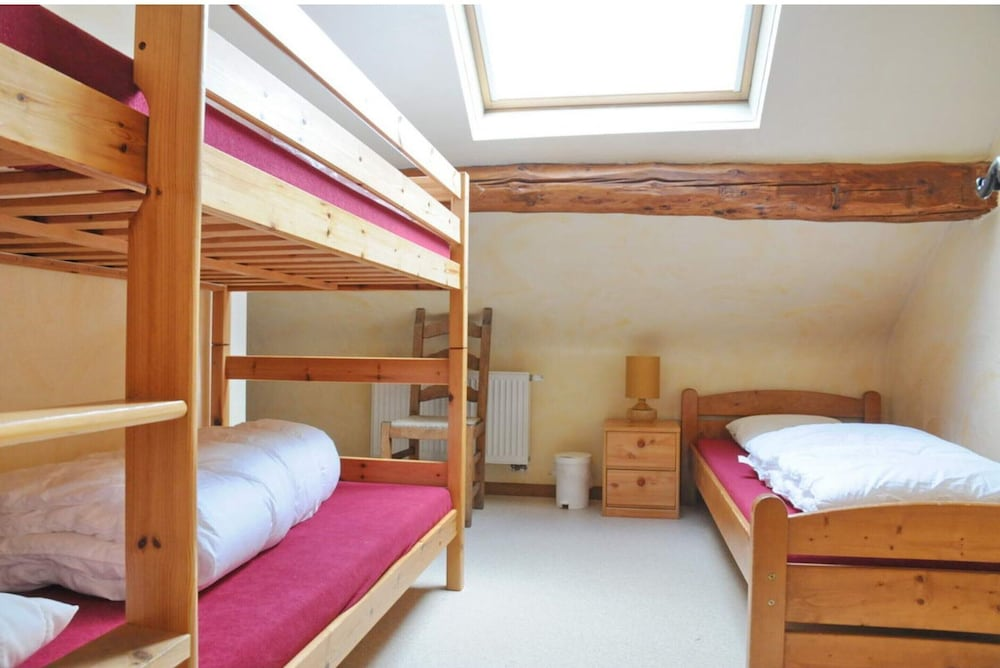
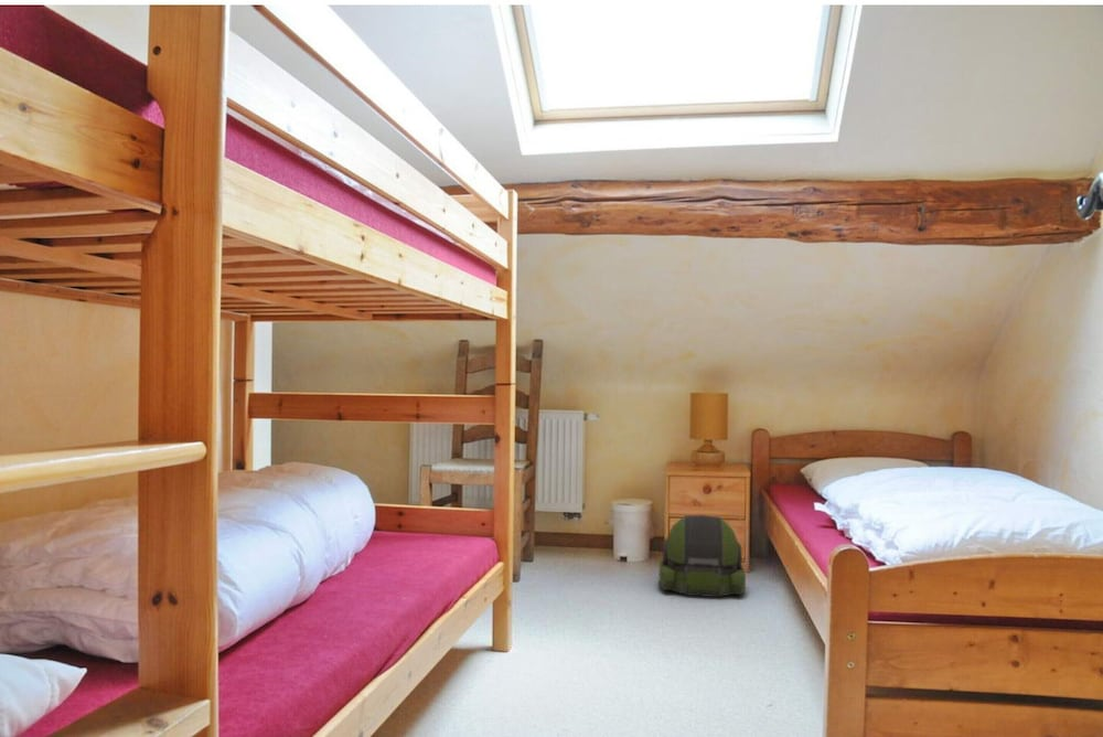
+ backpack [658,514,747,598]
